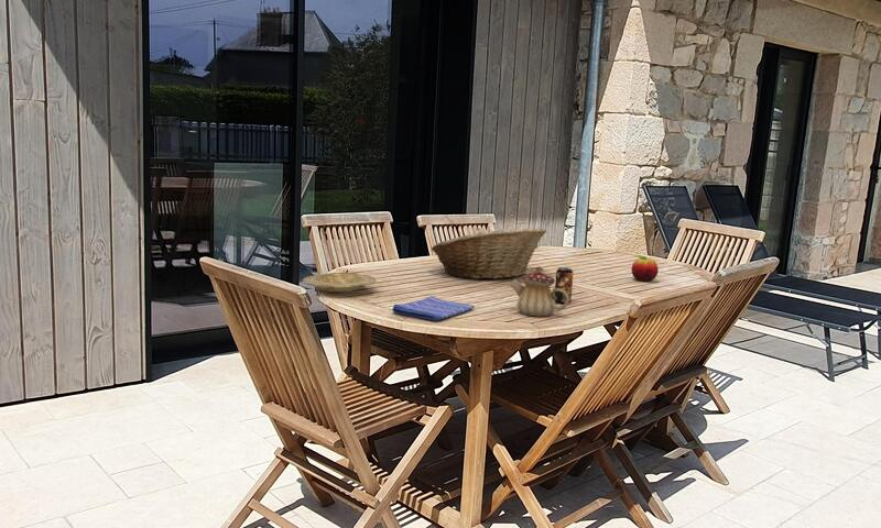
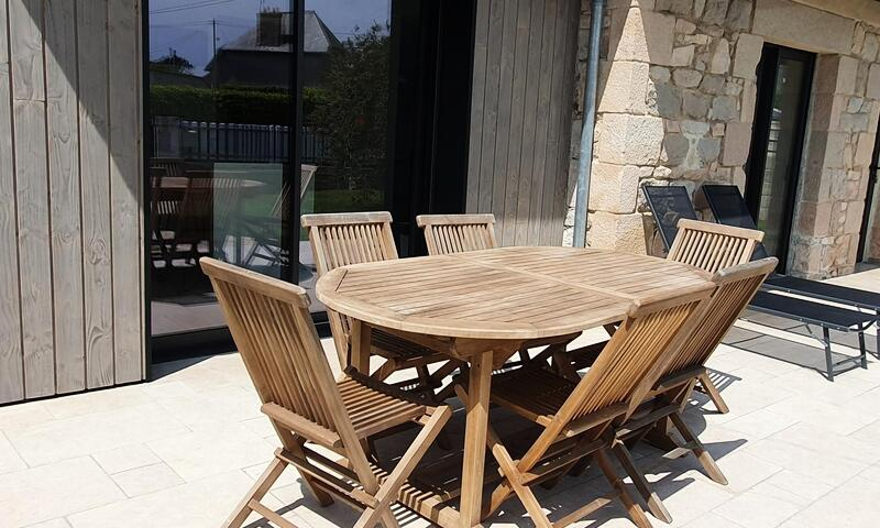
- dish towel [391,295,476,322]
- beverage can [554,266,574,305]
- fruit [631,254,660,283]
- fruit basket [431,227,547,280]
- teapot [510,265,569,318]
- plate [302,272,378,294]
